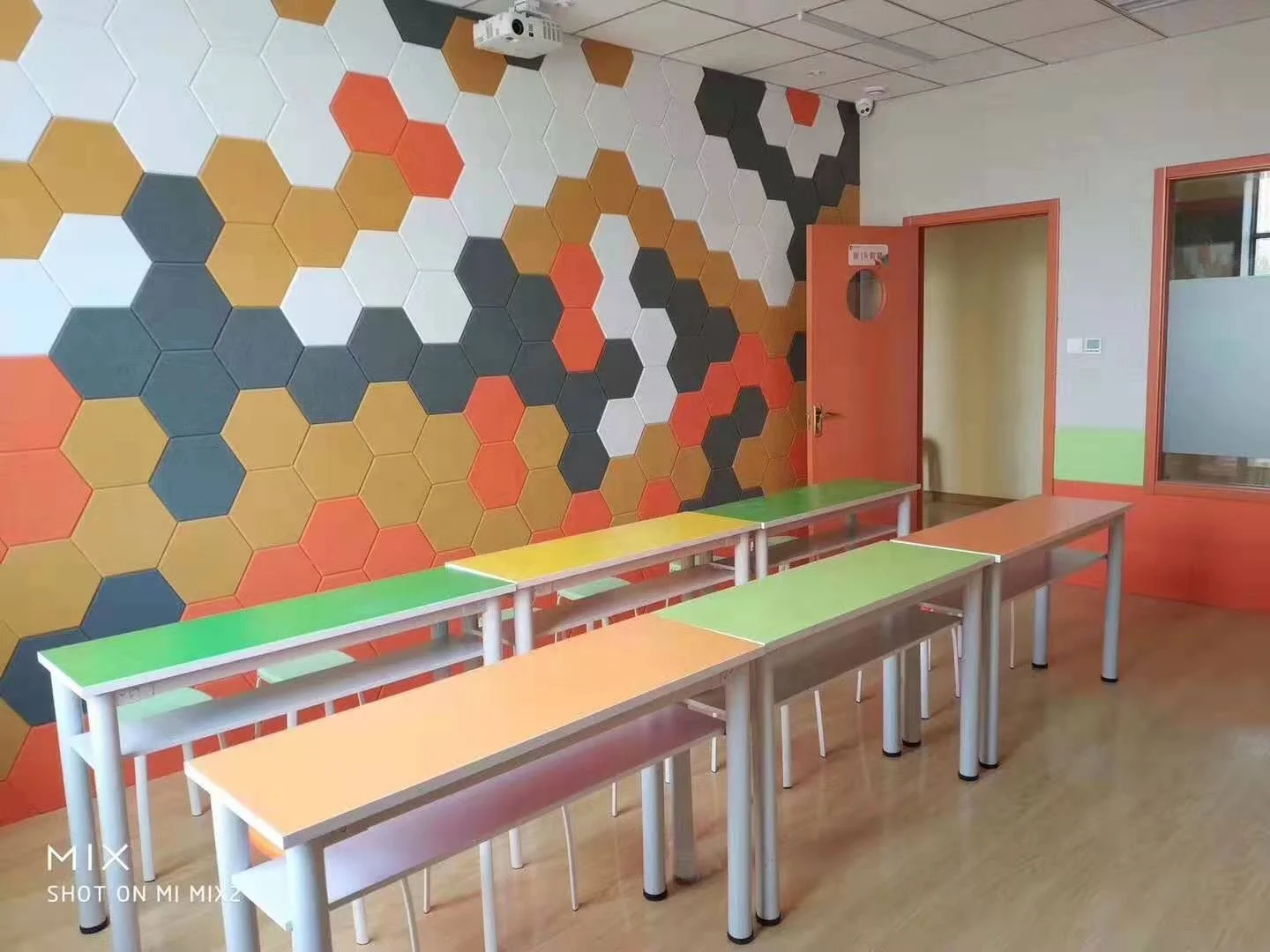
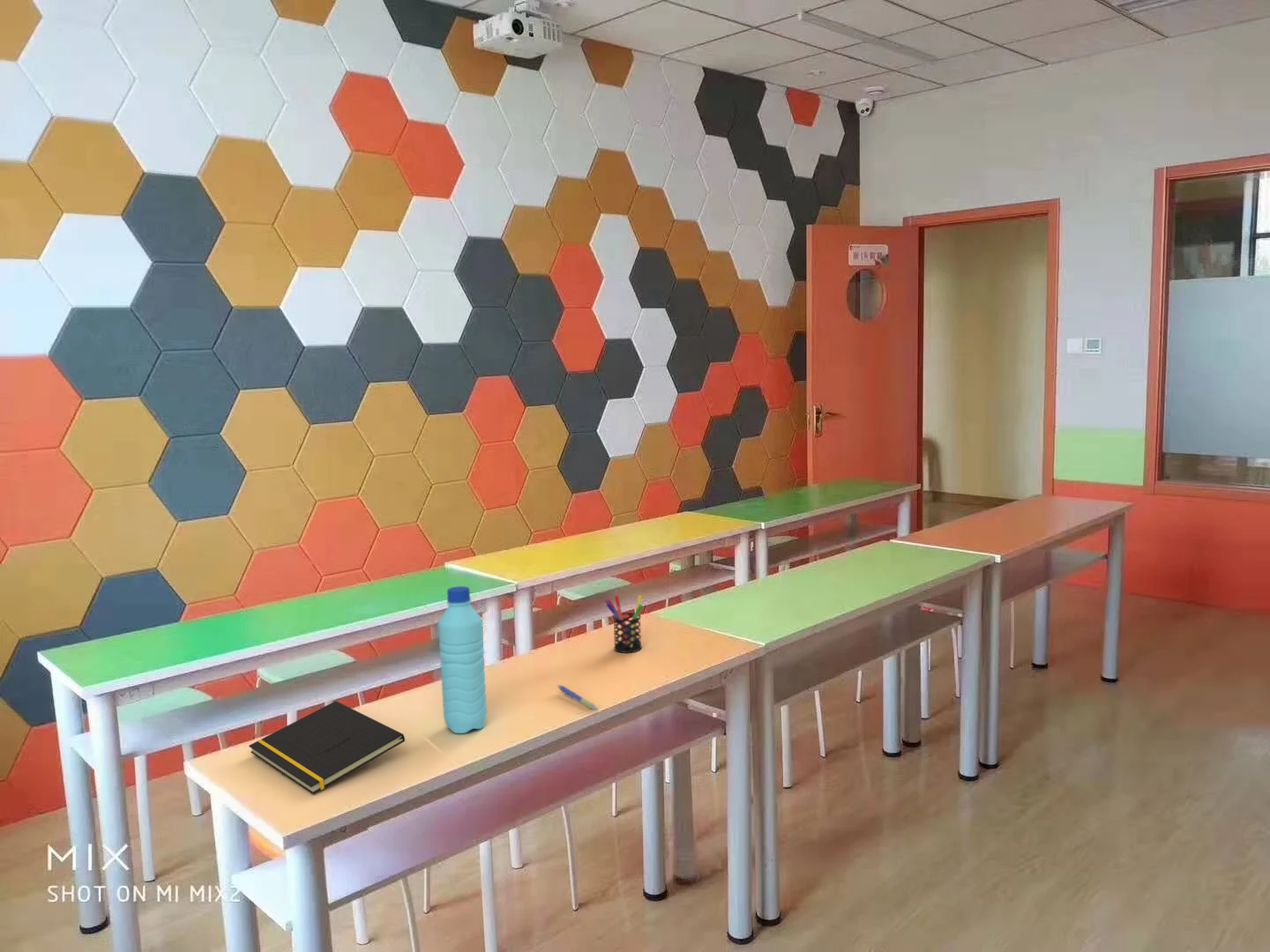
+ notepad [248,700,406,795]
+ water bottle [437,585,488,734]
+ pen holder [604,594,644,653]
+ pen [557,684,599,711]
